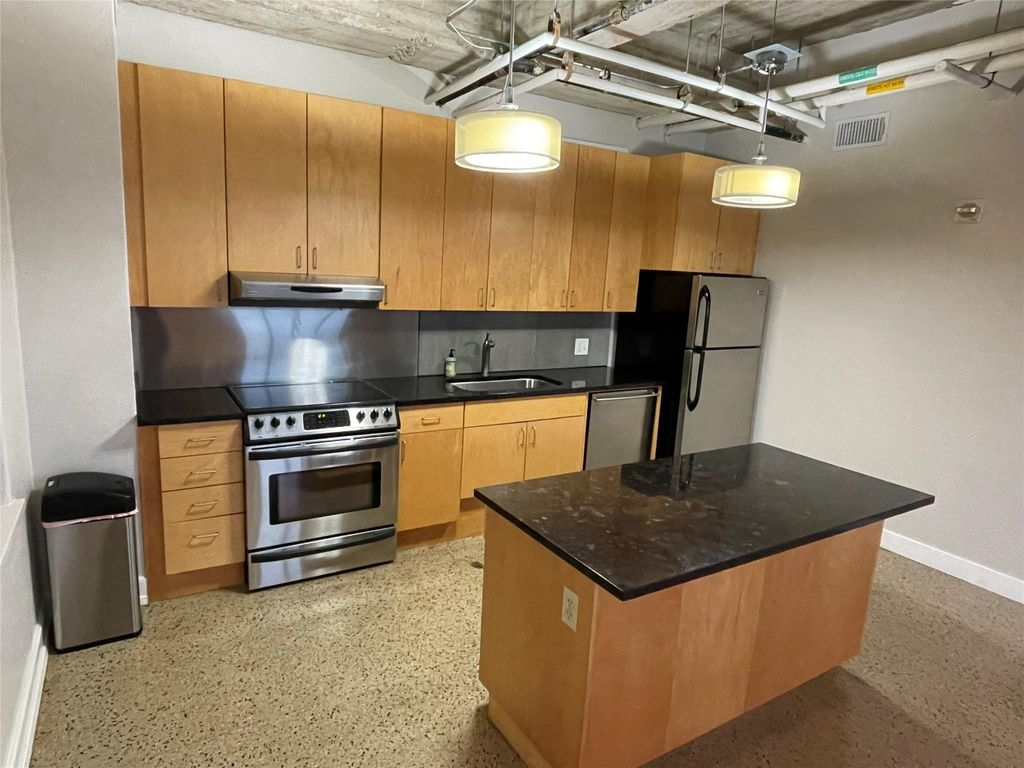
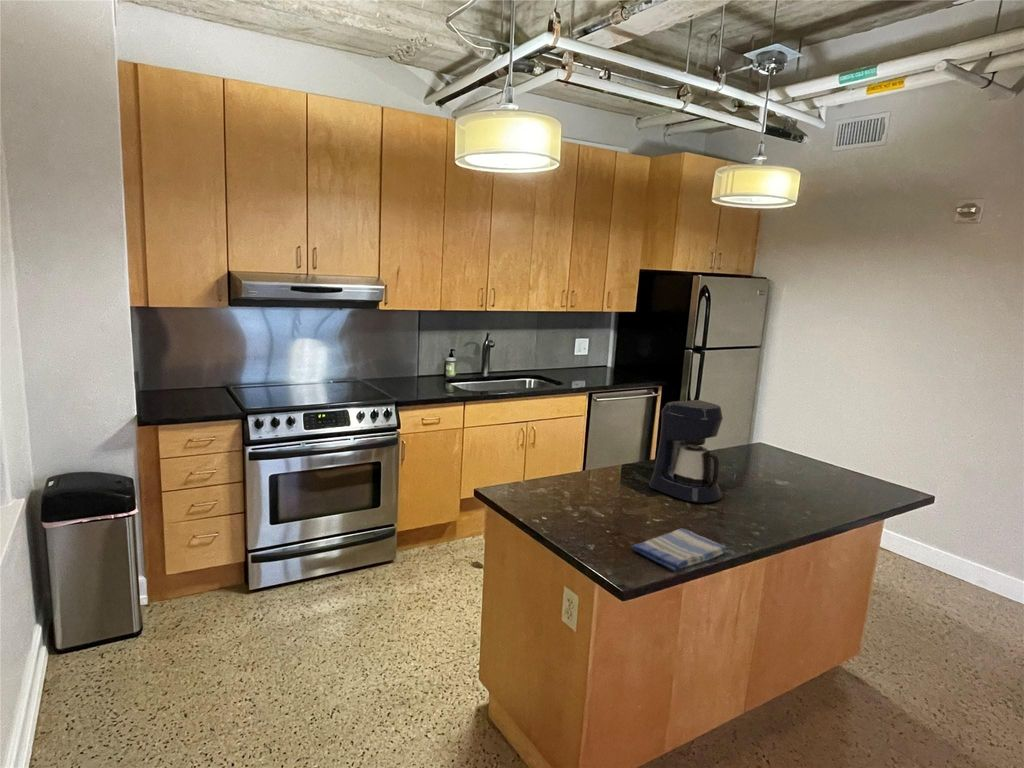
+ coffee maker [648,399,724,504]
+ dish towel [630,528,727,572]
